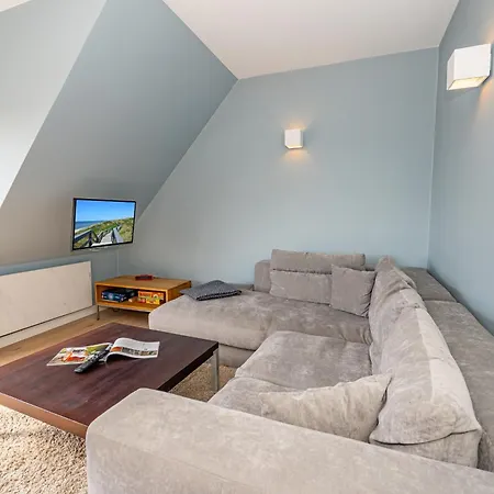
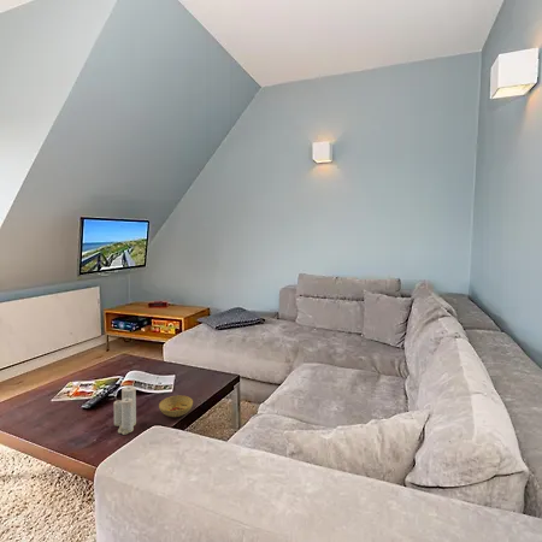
+ candle [113,385,137,436]
+ bowl [158,394,194,418]
